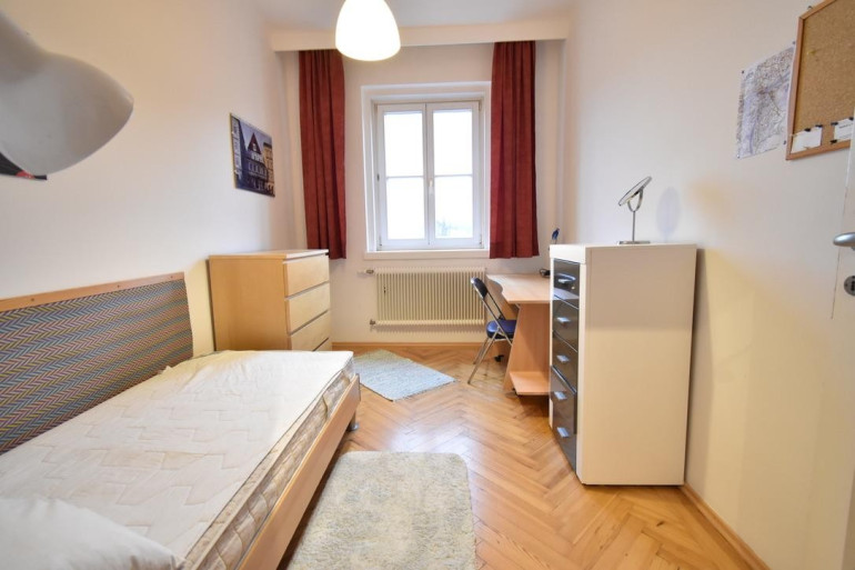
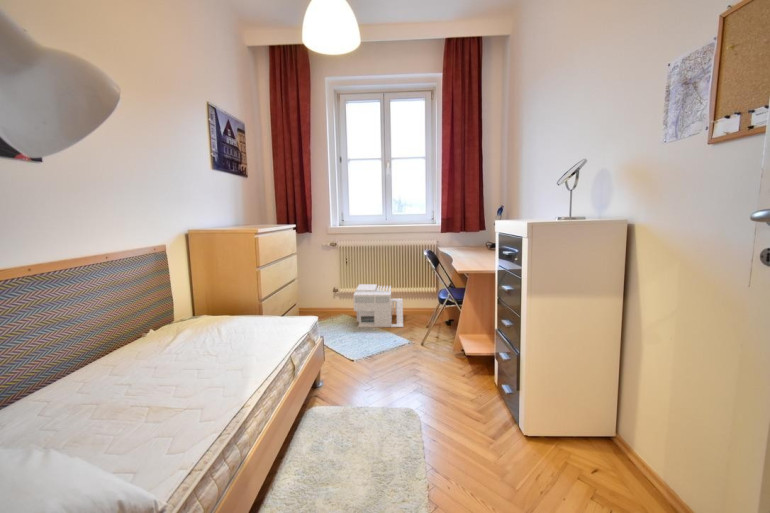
+ architectural model [352,283,404,328]
